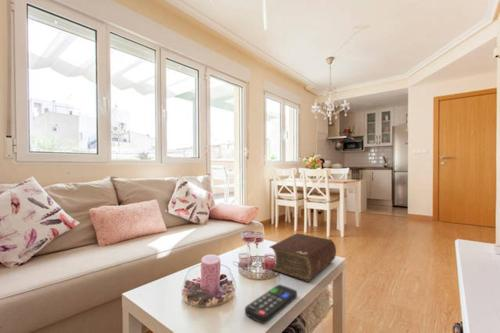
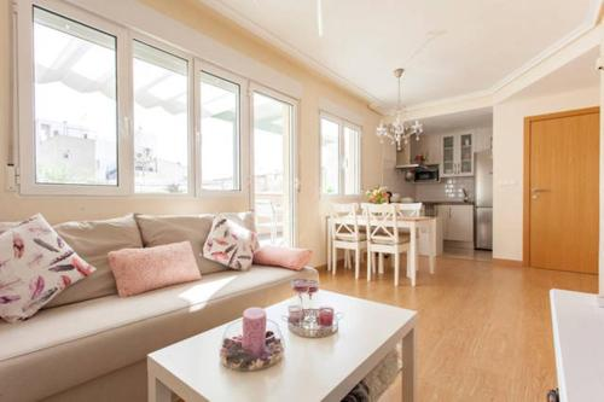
- bible [269,232,337,283]
- remote control [244,283,298,325]
